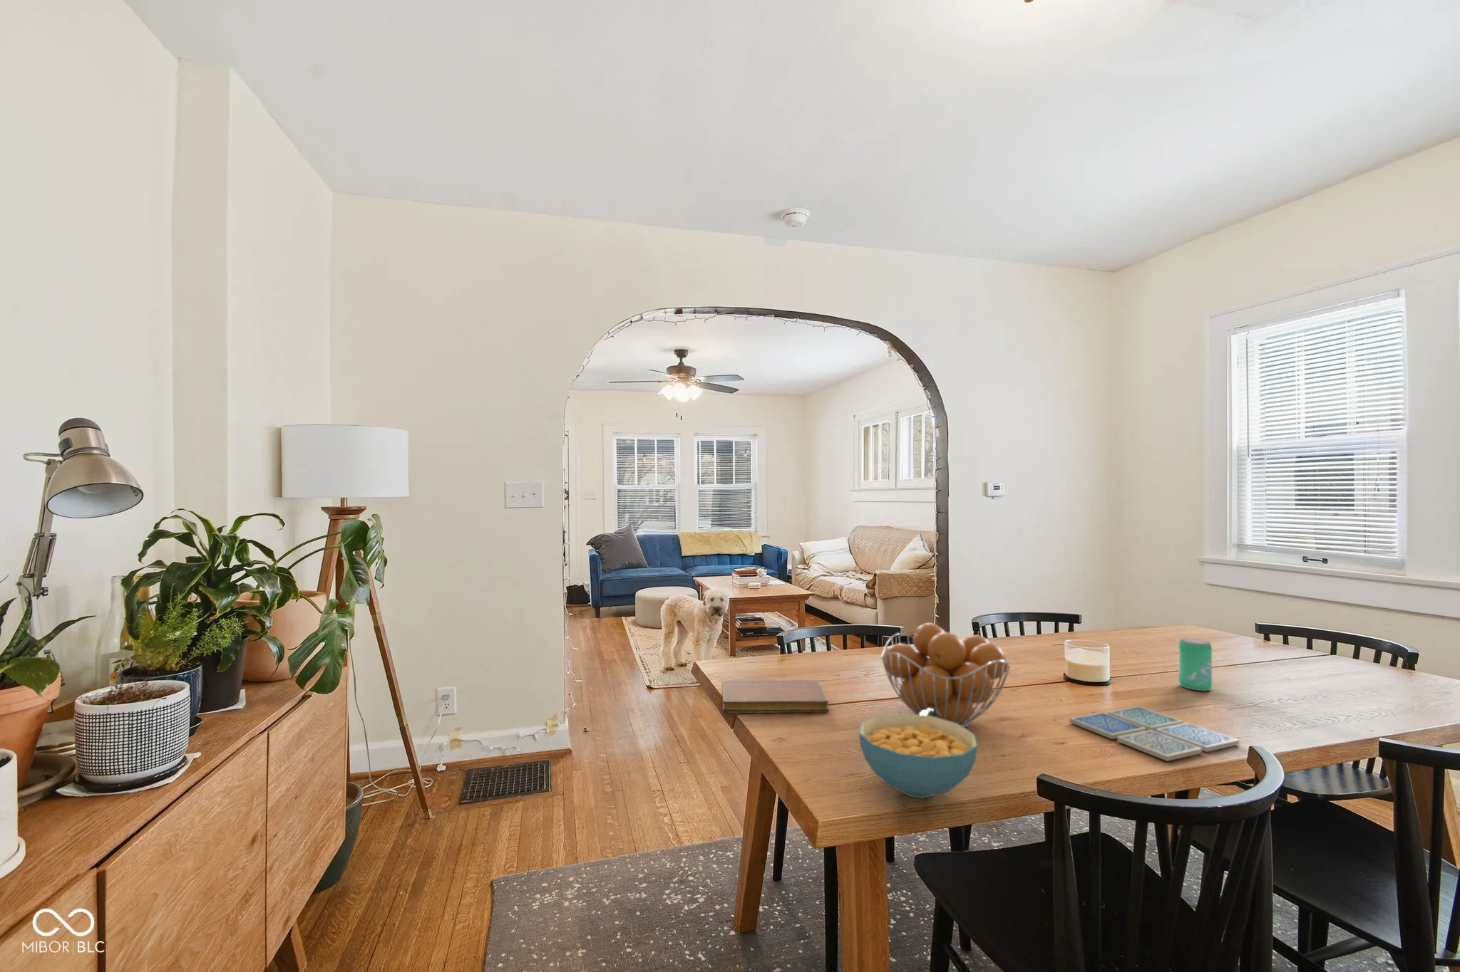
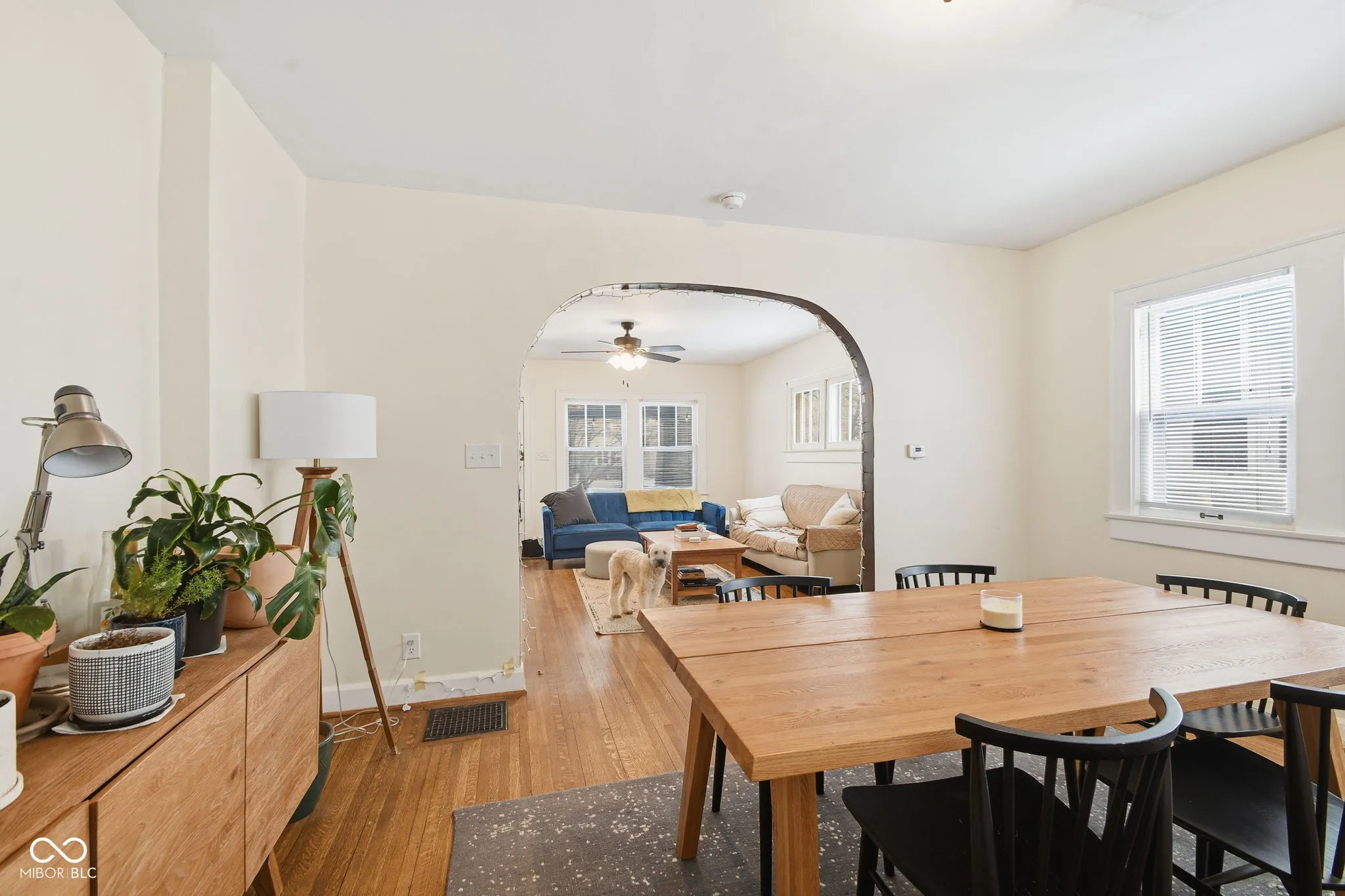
- cereal bowl [858,712,978,798]
- beverage can [1179,638,1213,691]
- notebook [722,679,829,714]
- fruit basket [880,623,1011,728]
- drink coaster [1068,706,1240,762]
